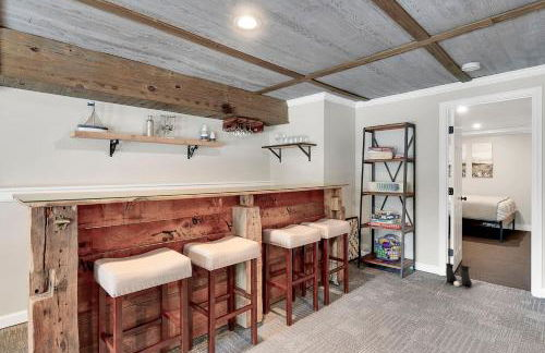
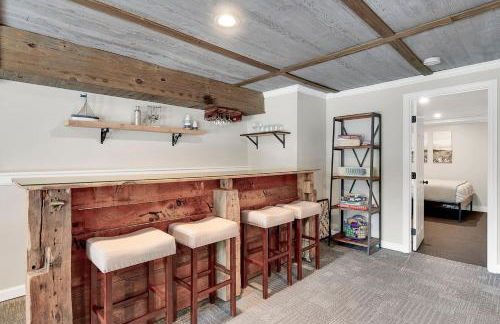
- boots [445,263,473,288]
